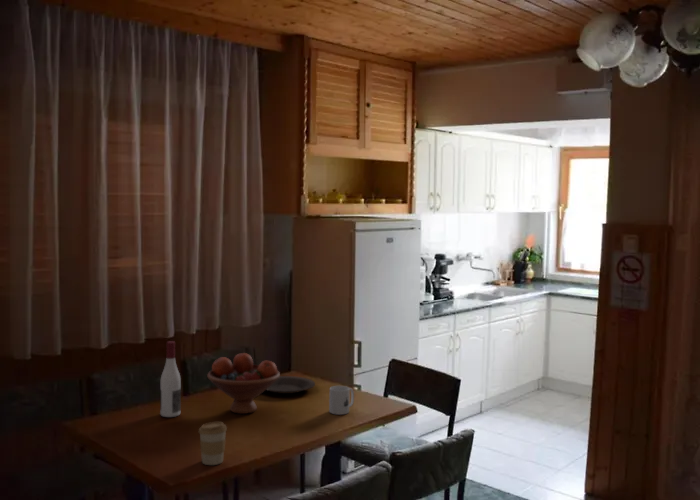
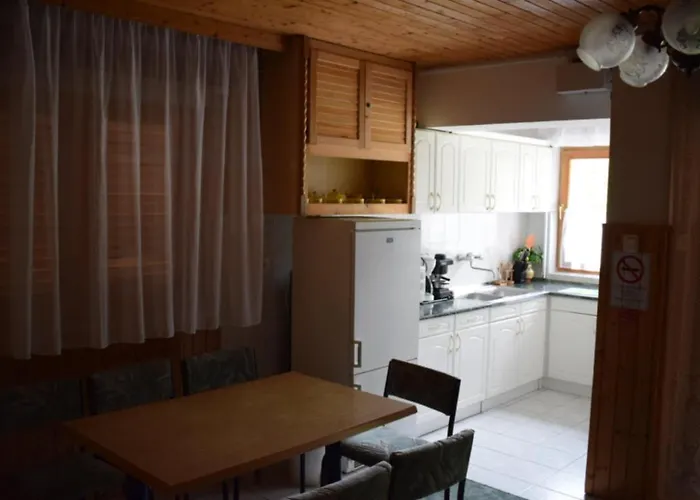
- mug [328,385,355,416]
- plate [265,375,316,395]
- alcohol [159,340,182,418]
- coffee cup [198,421,228,466]
- fruit bowl [206,352,281,415]
